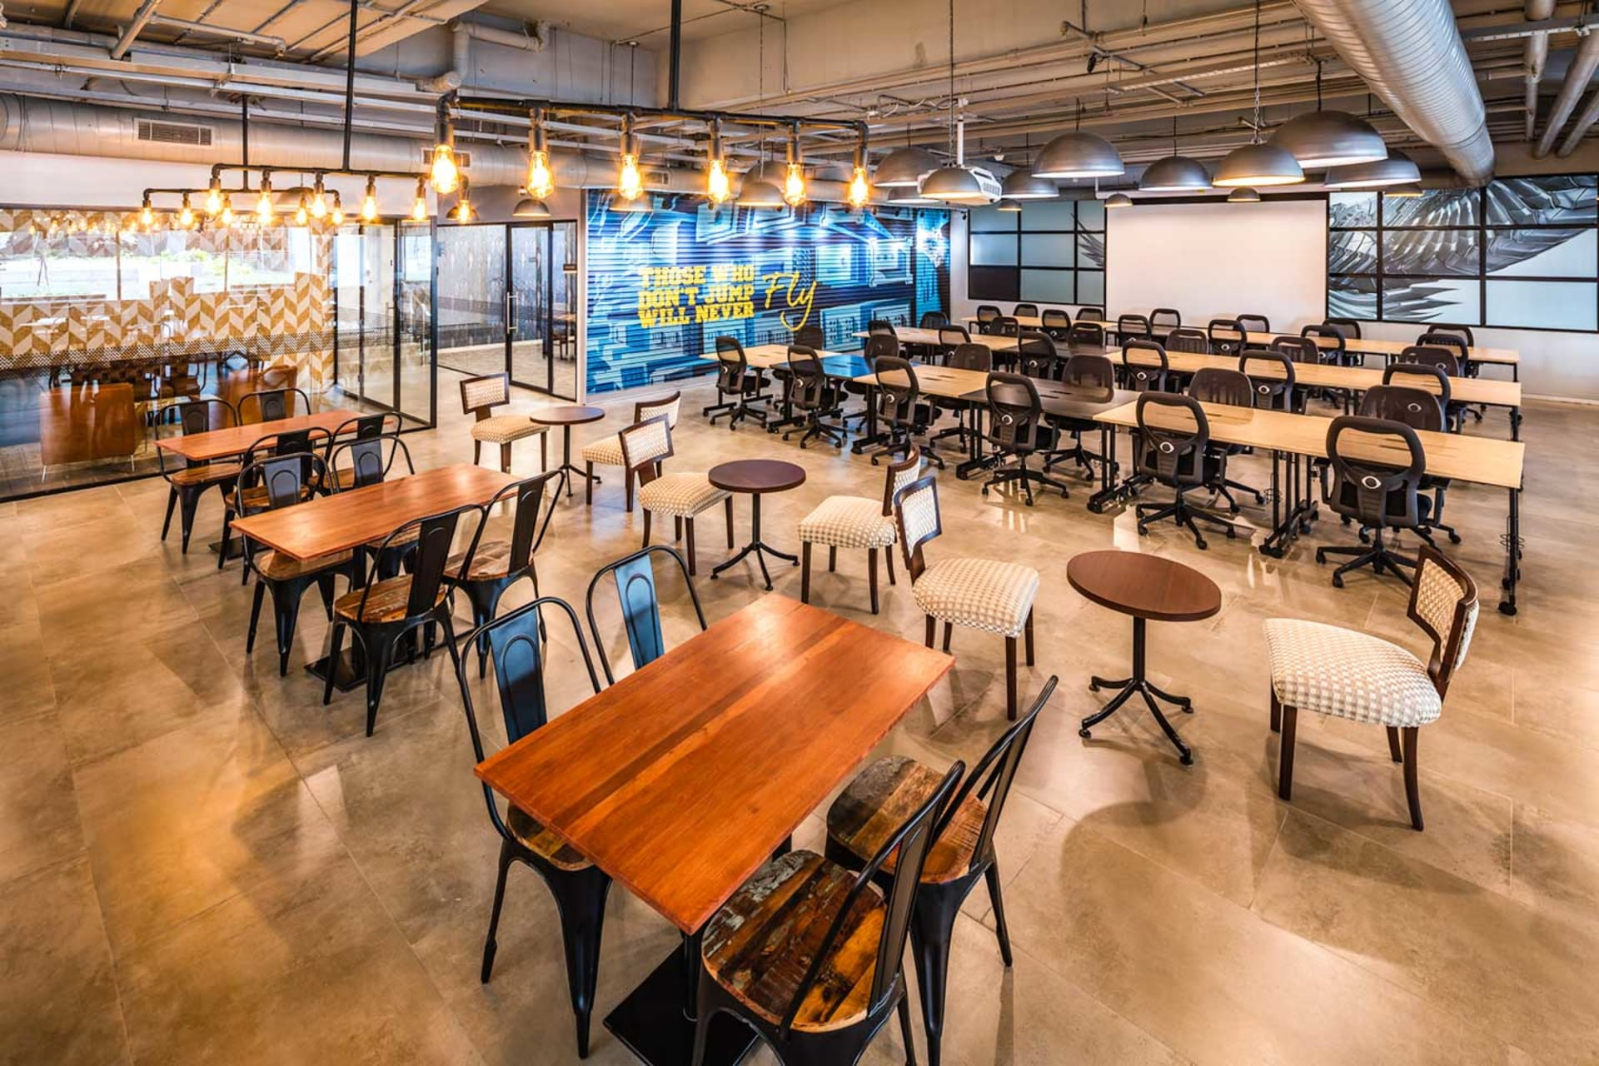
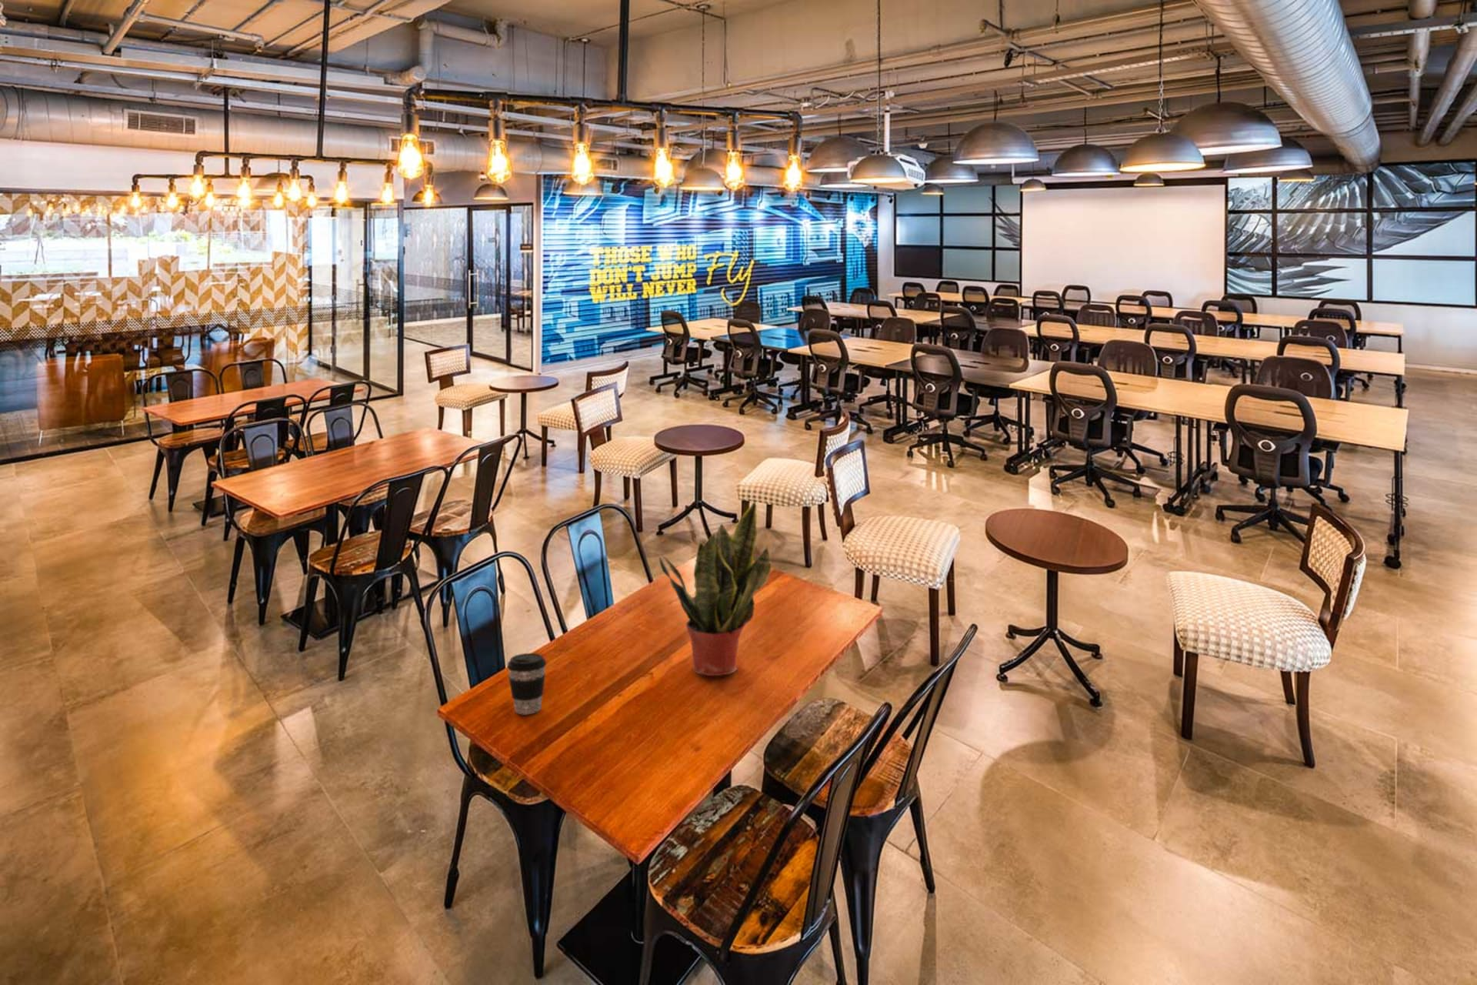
+ potted plant [657,499,771,676]
+ coffee cup [507,653,547,715]
